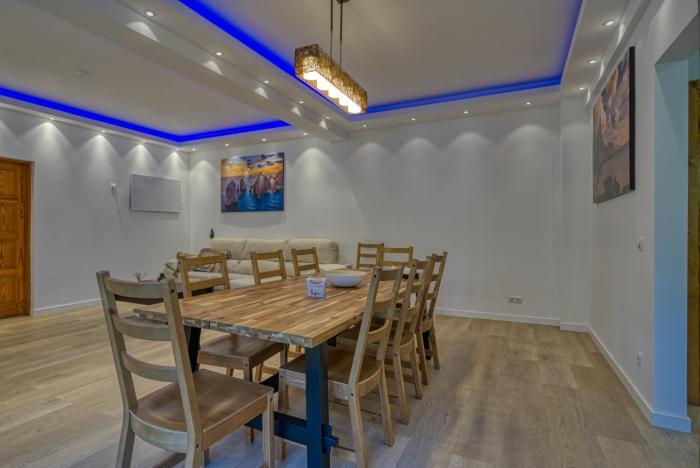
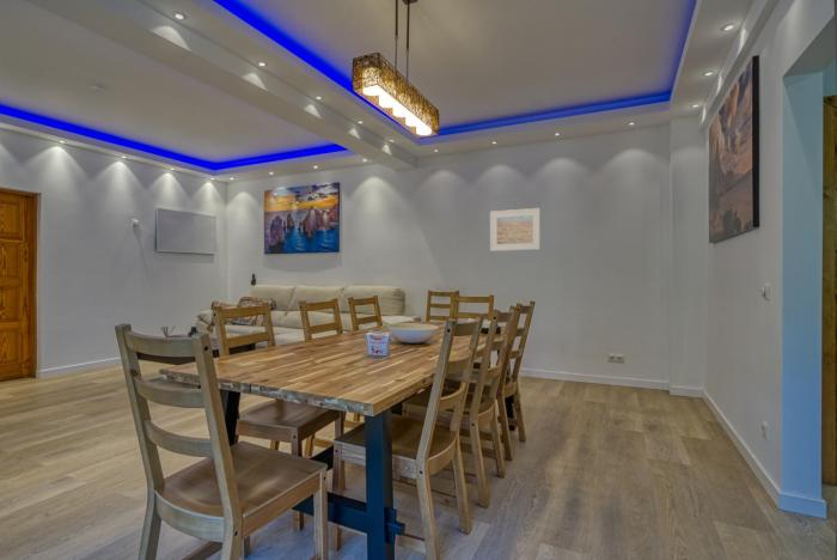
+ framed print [489,207,542,252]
